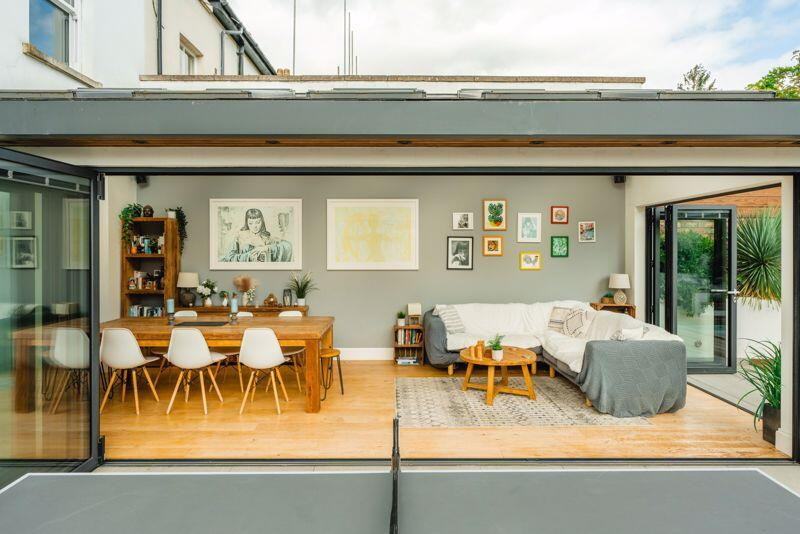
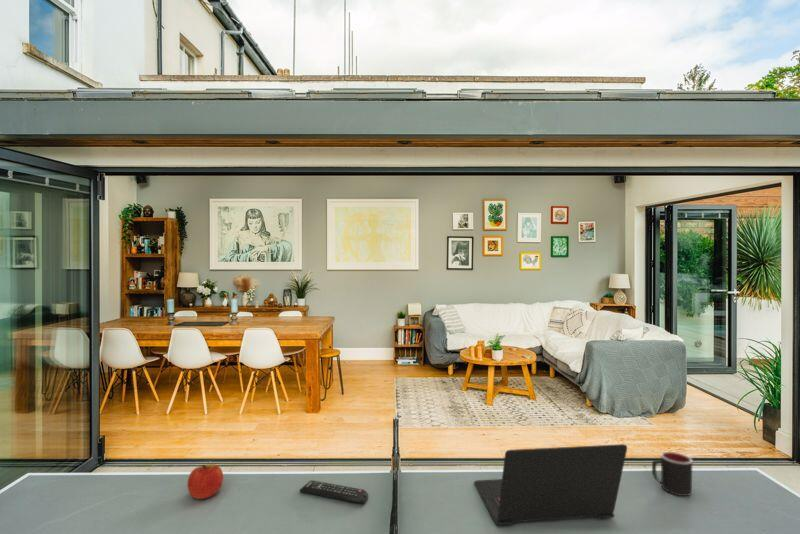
+ laptop [473,443,628,526]
+ remote control [299,479,369,505]
+ apple [187,463,224,500]
+ mug [651,451,693,497]
